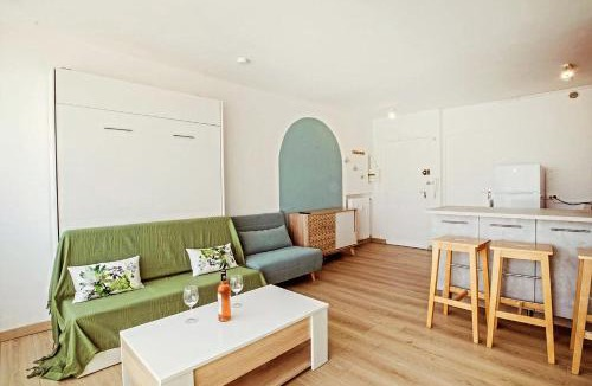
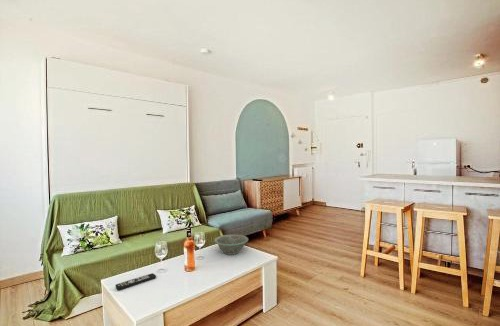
+ remote control [115,272,157,291]
+ decorative bowl [213,233,249,256]
